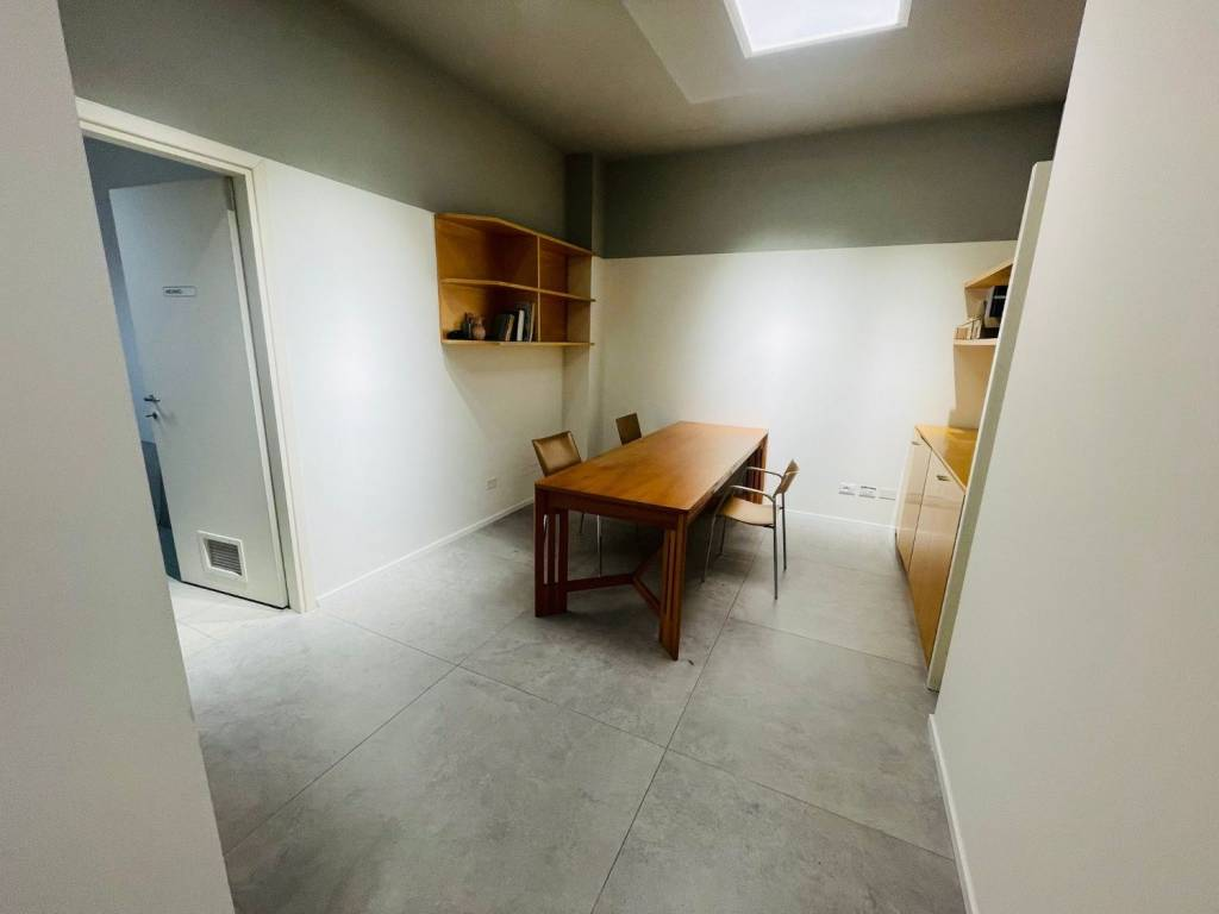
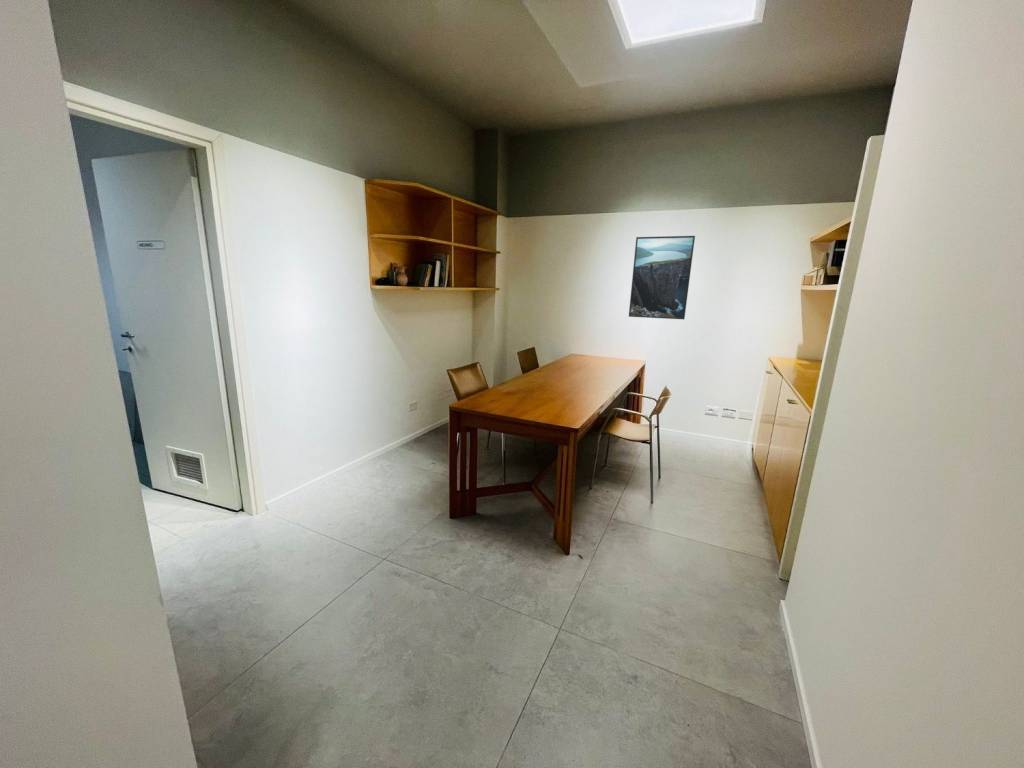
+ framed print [628,235,696,320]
